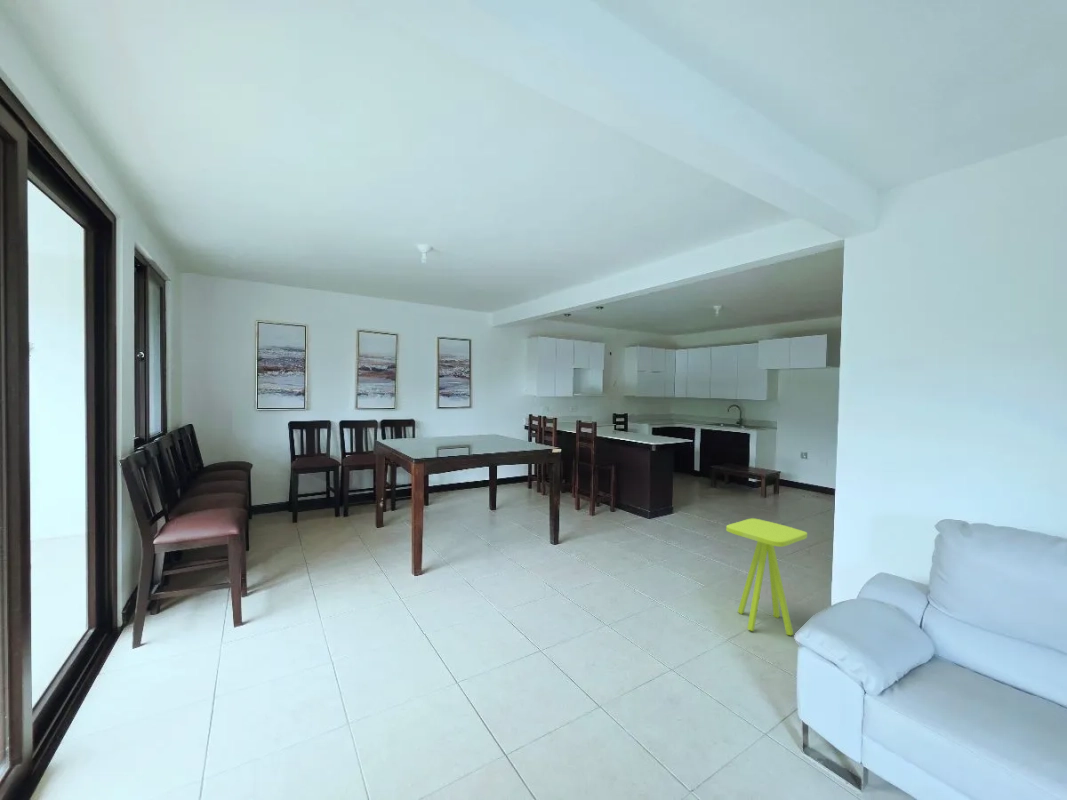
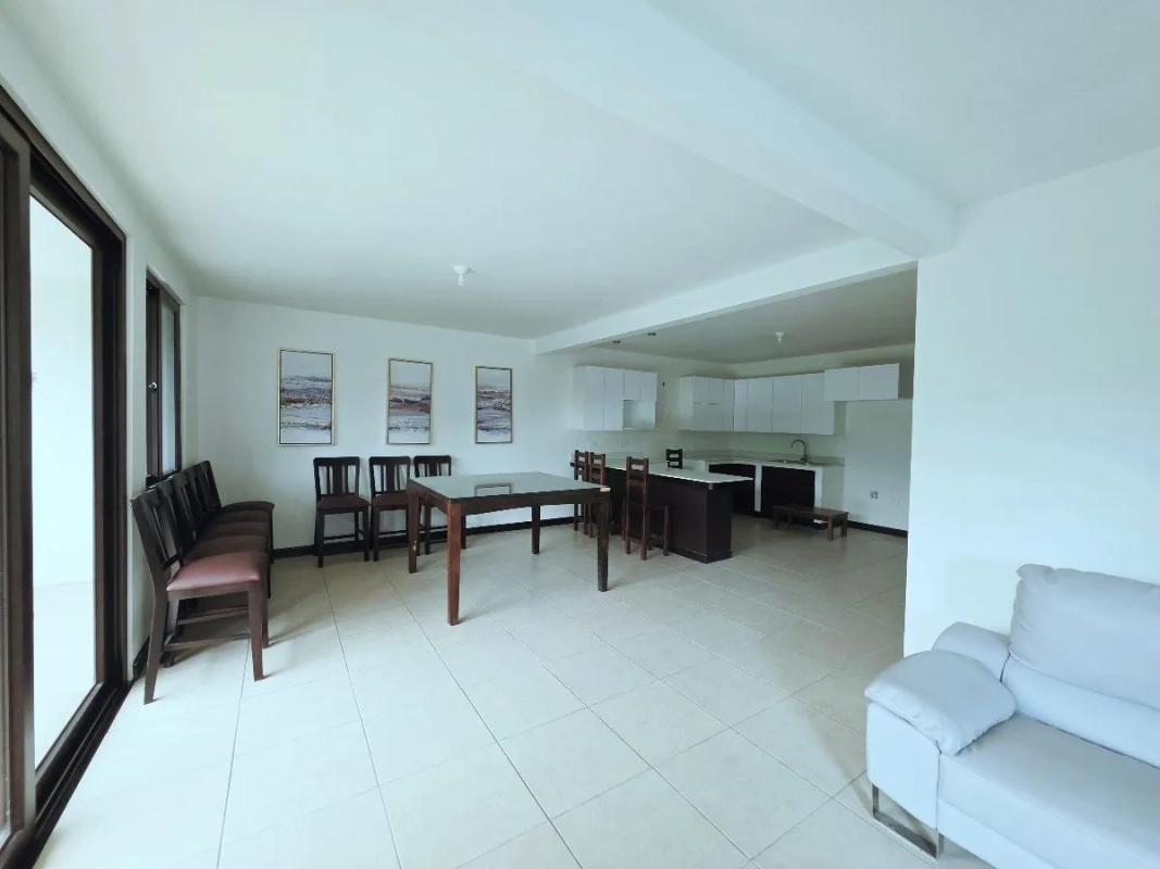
- side table [725,517,808,636]
